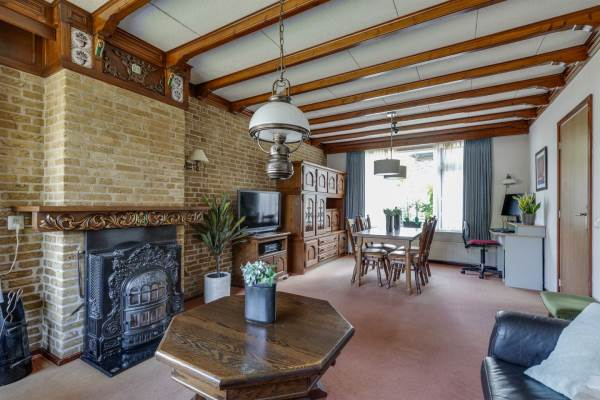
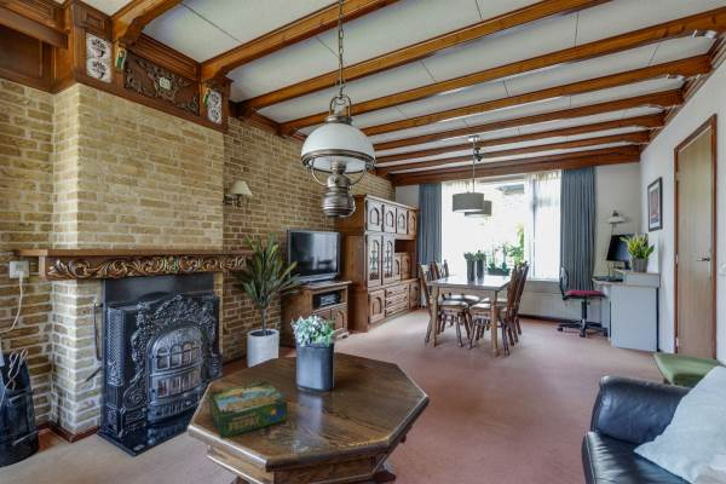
+ board game [208,380,288,439]
